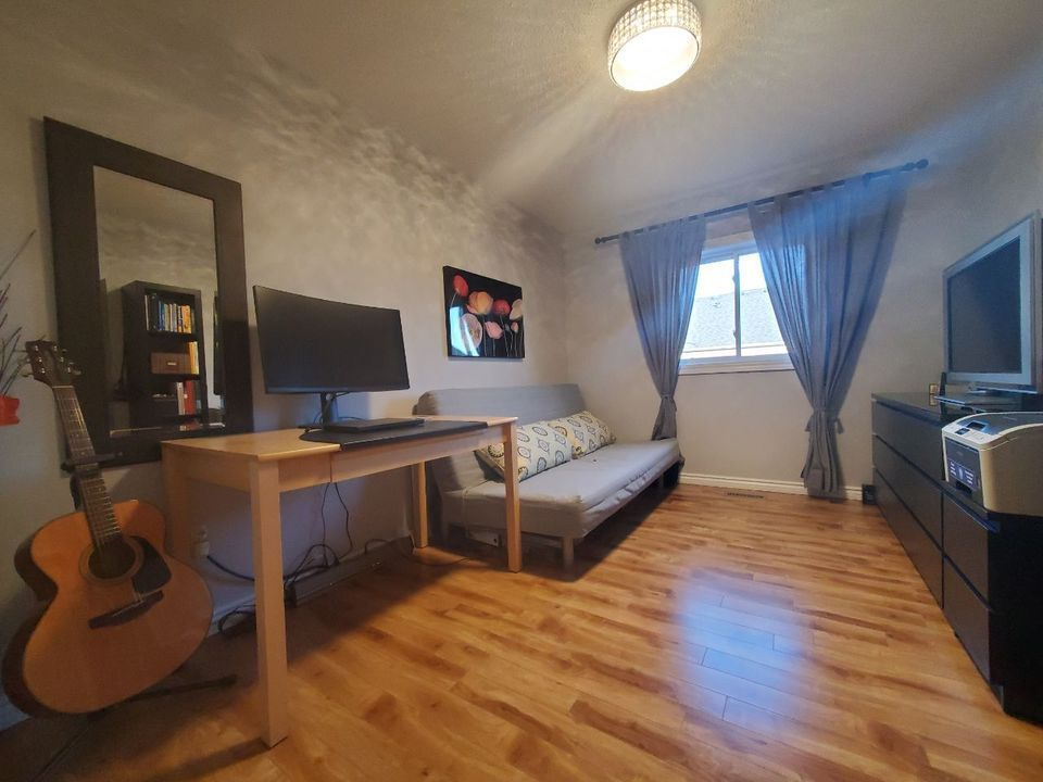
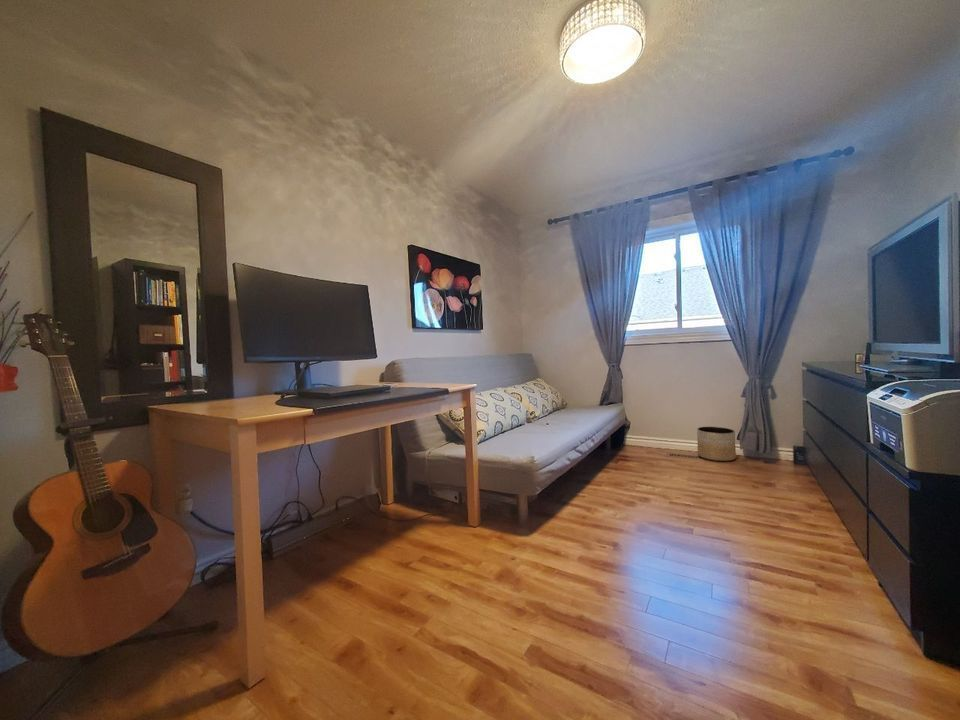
+ planter [696,426,737,462]
